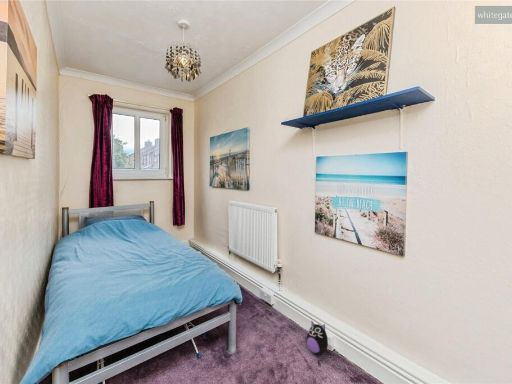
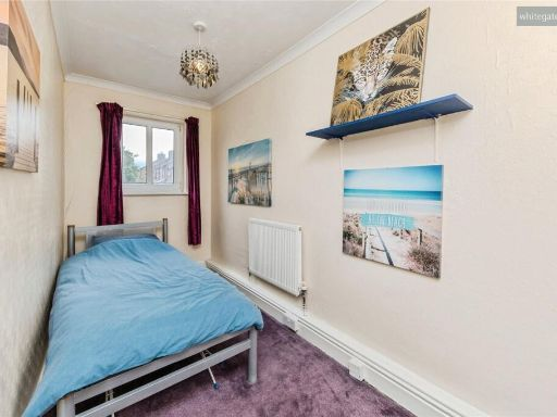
- plush toy [306,320,333,355]
